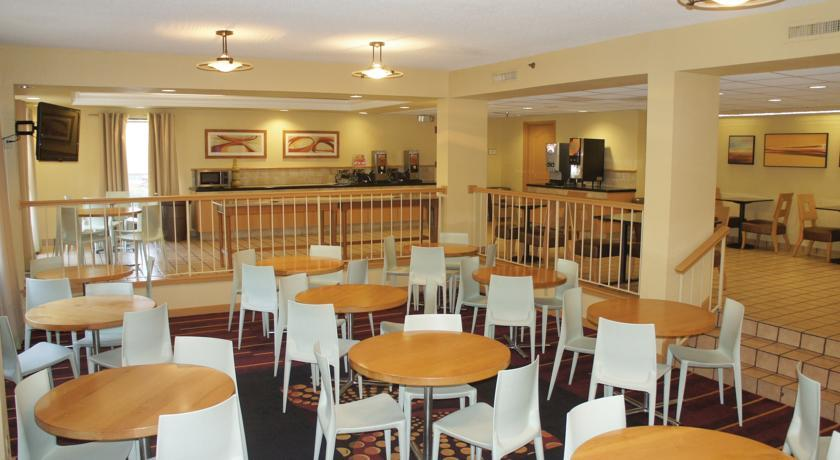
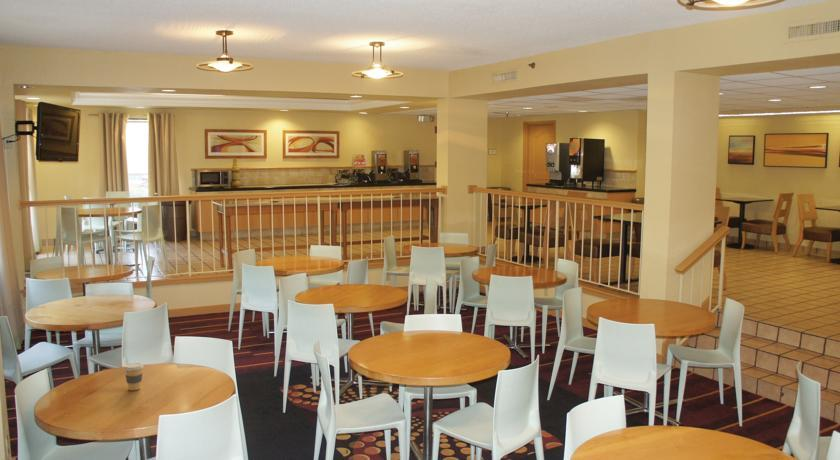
+ coffee cup [123,362,144,391]
